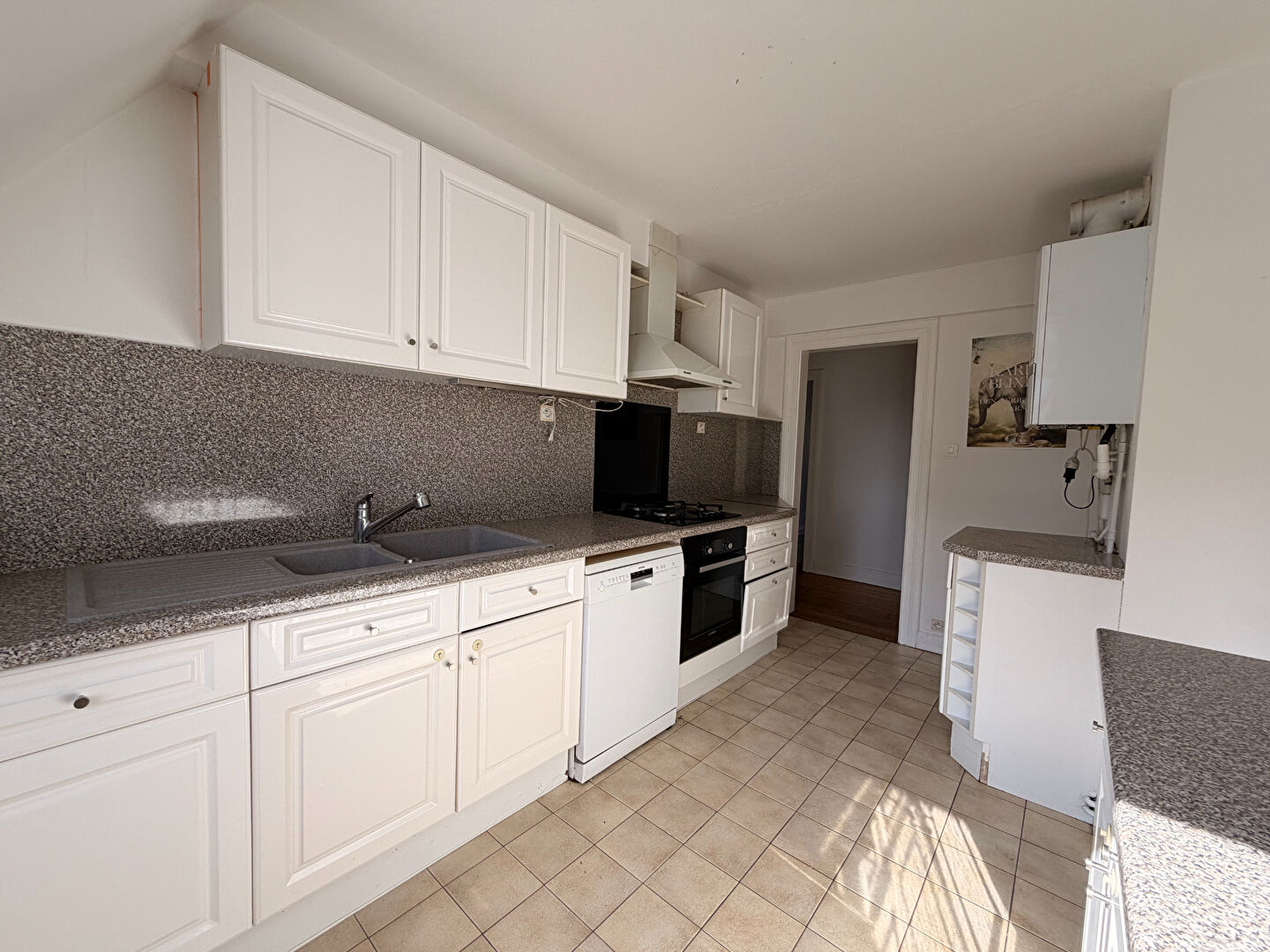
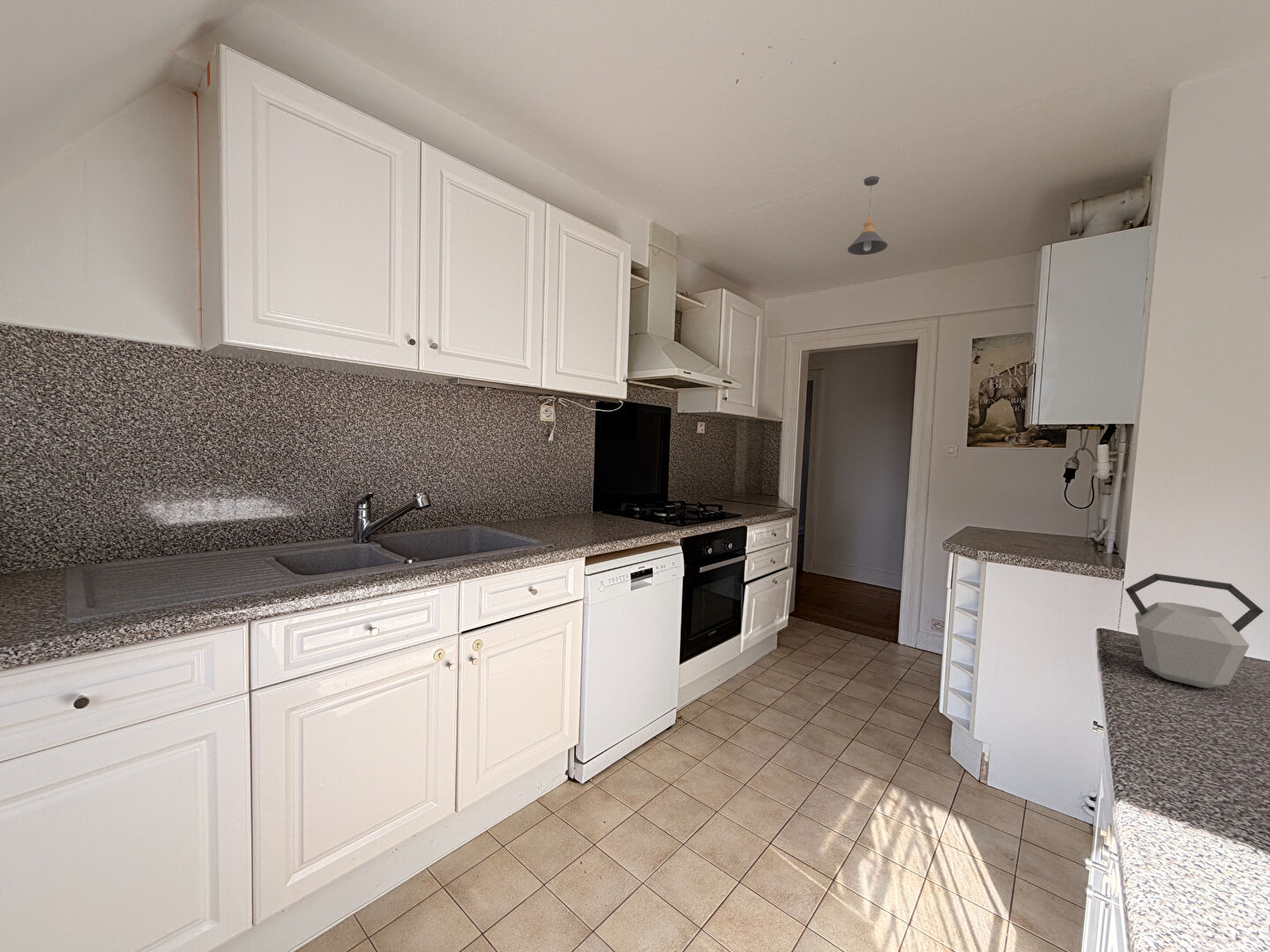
+ pendant light [847,175,888,256]
+ kettle [1124,572,1265,688]
